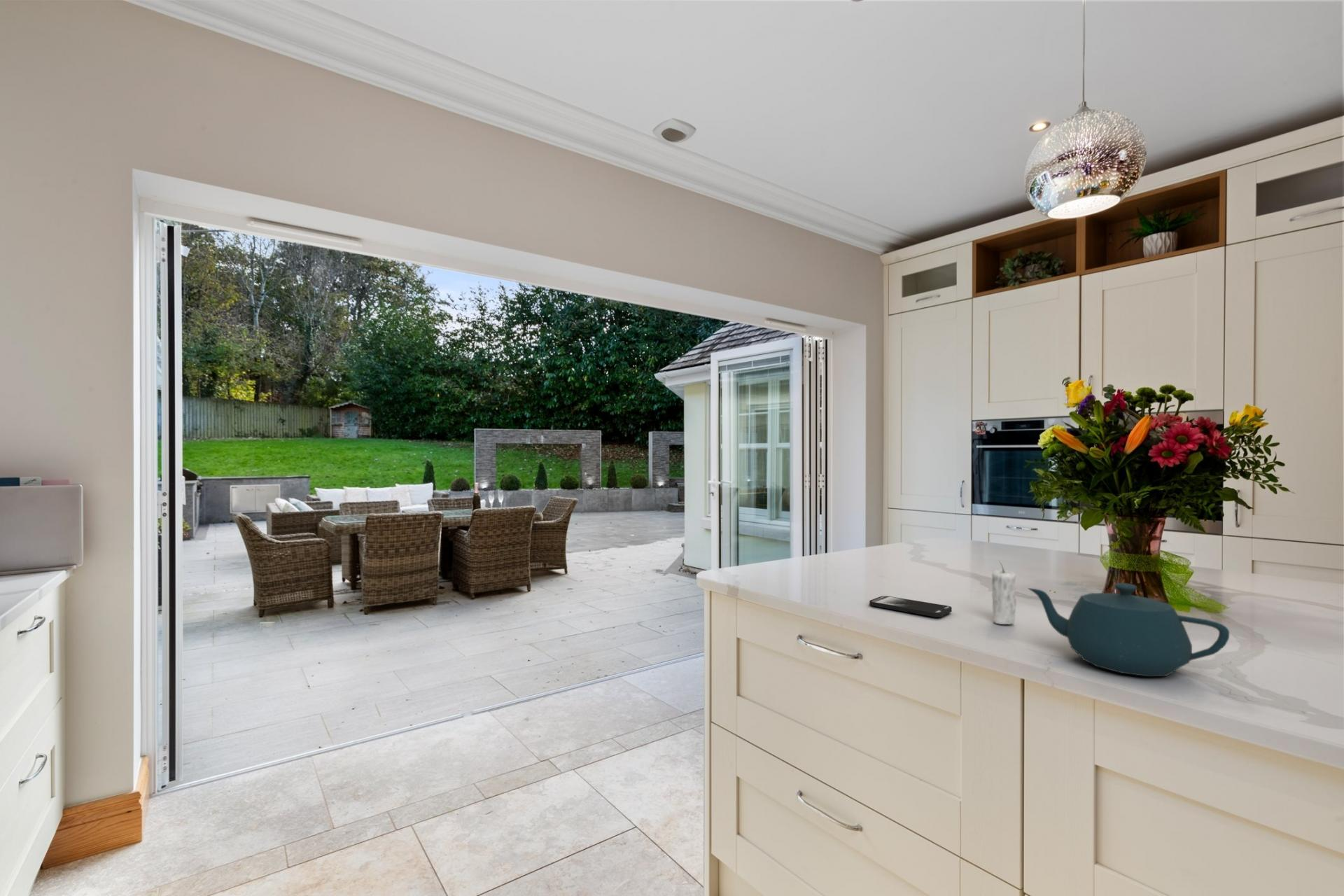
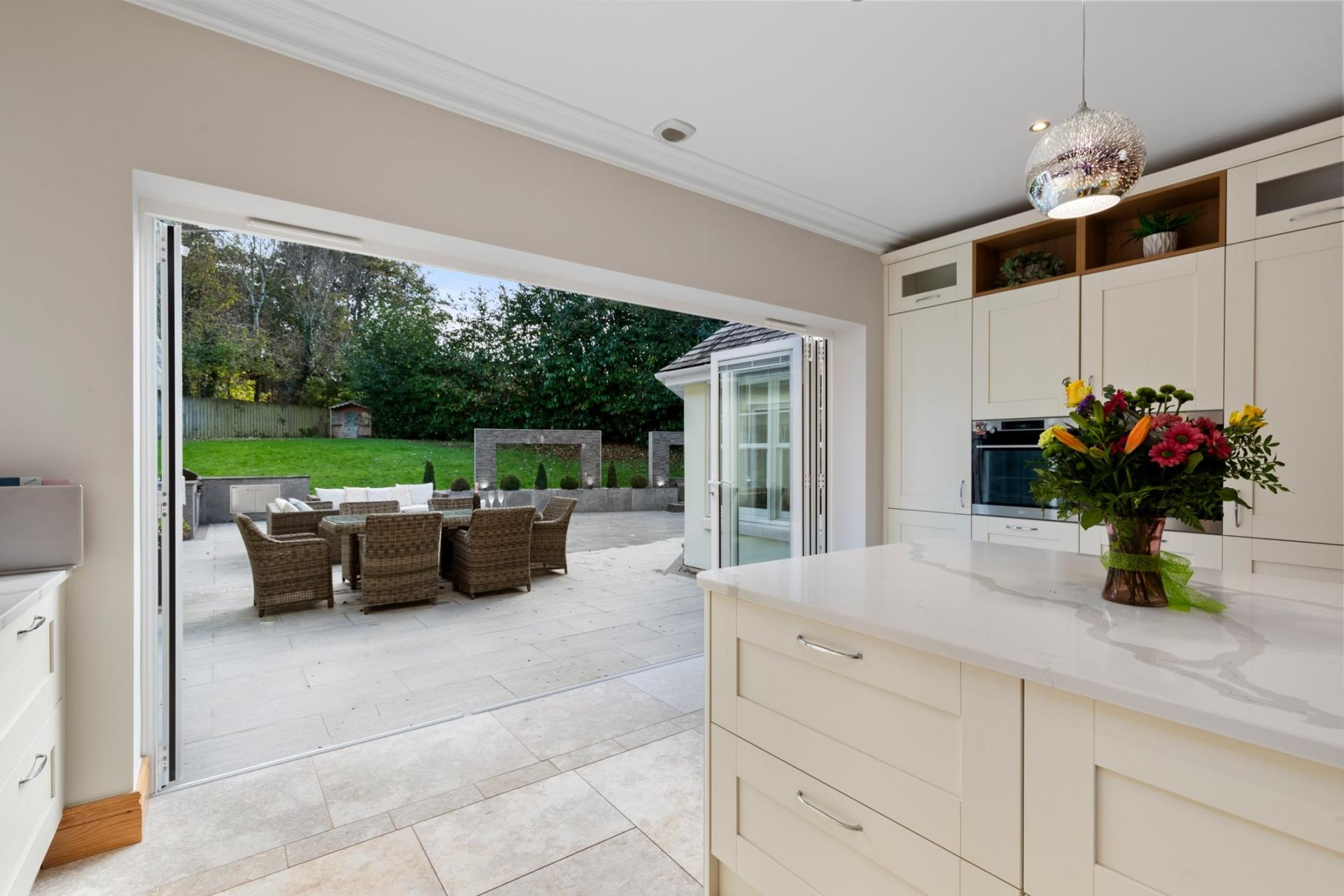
- teapot [1027,582,1230,677]
- candle [991,561,1017,625]
- smartphone [869,595,953,618]
